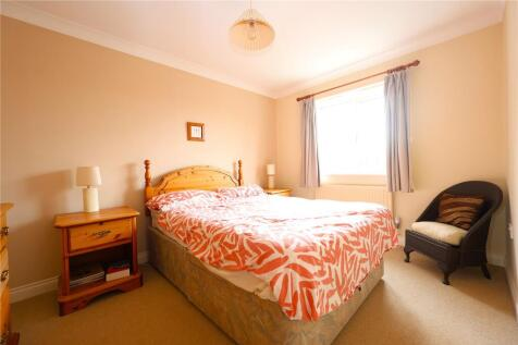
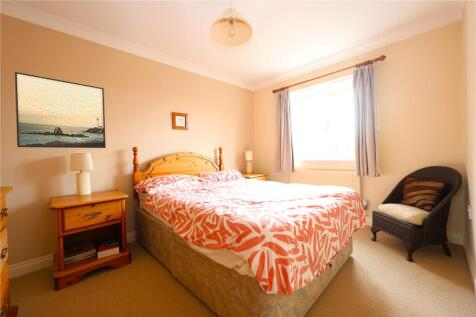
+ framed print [14,71,107,149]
